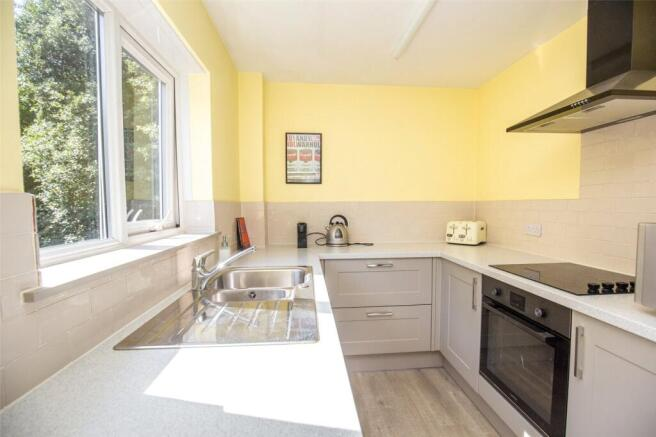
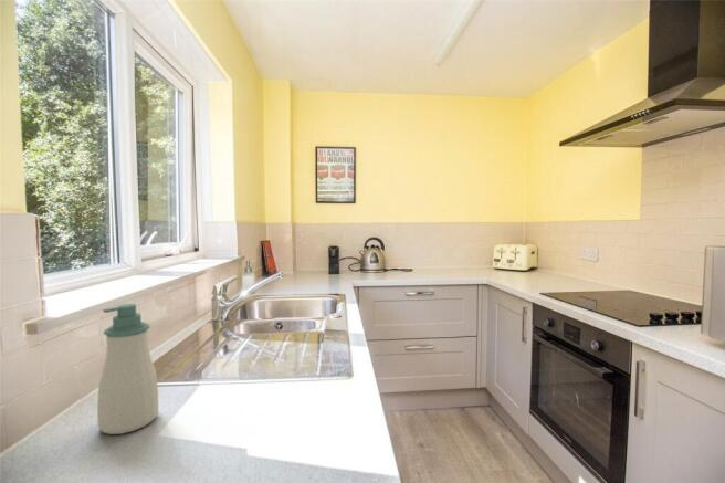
+ soap bottle [96,303,159,435]
